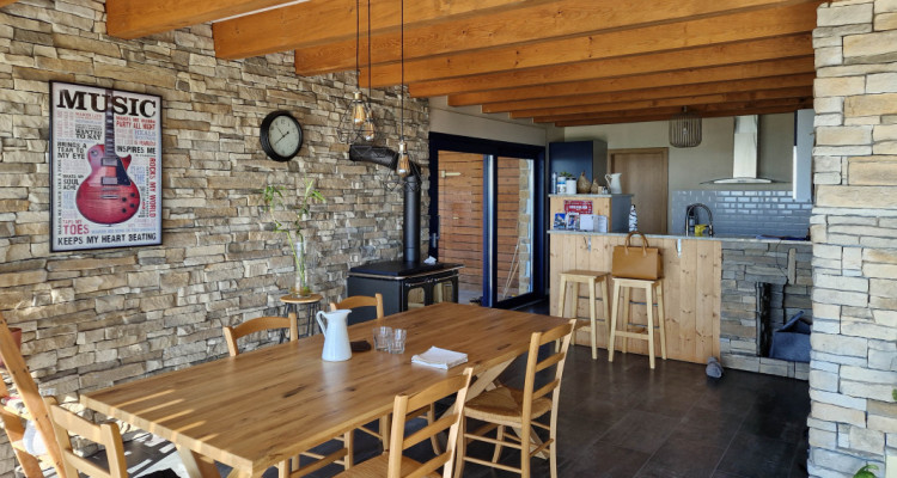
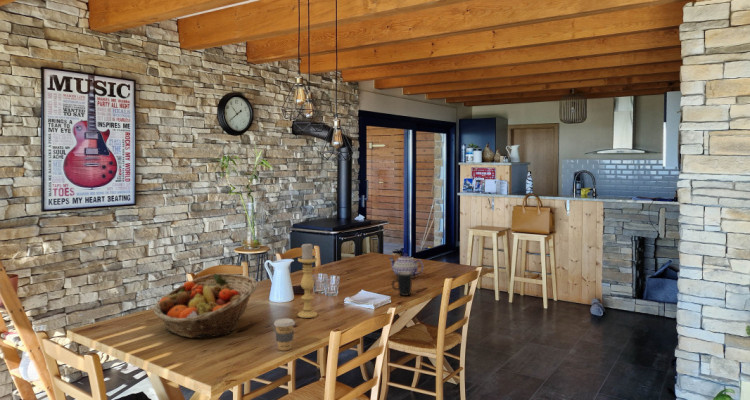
+ mug [391,272,413,297]
+ fruit basket [152,272,258,339]
+ coffee cup [273,318,296,351]
+ teapot [388,253,425,279]
+ candle holder [296,242,318,319]
